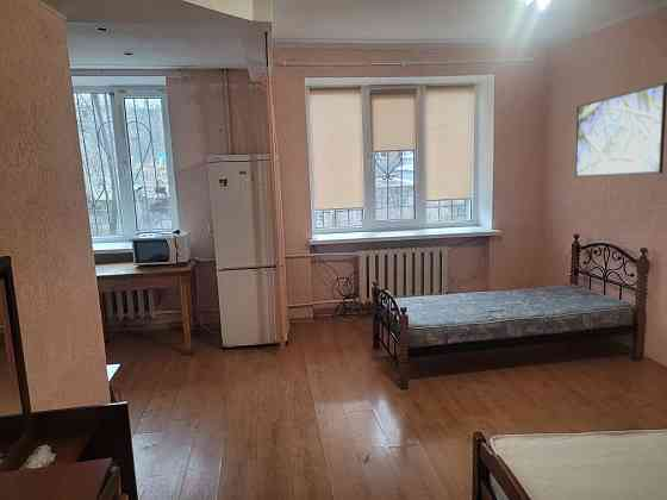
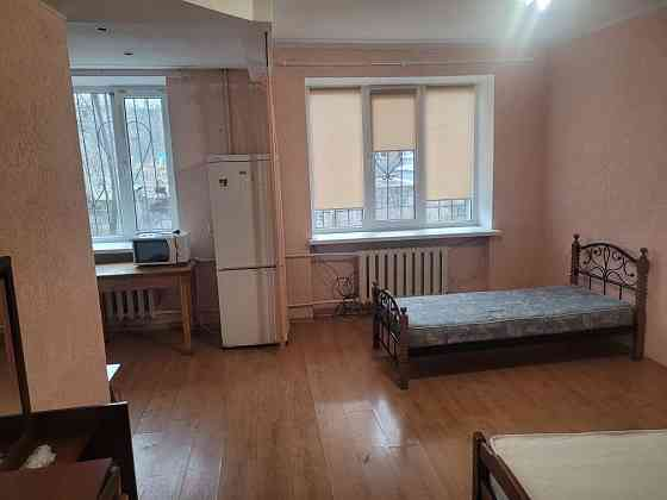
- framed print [574,82,667,179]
